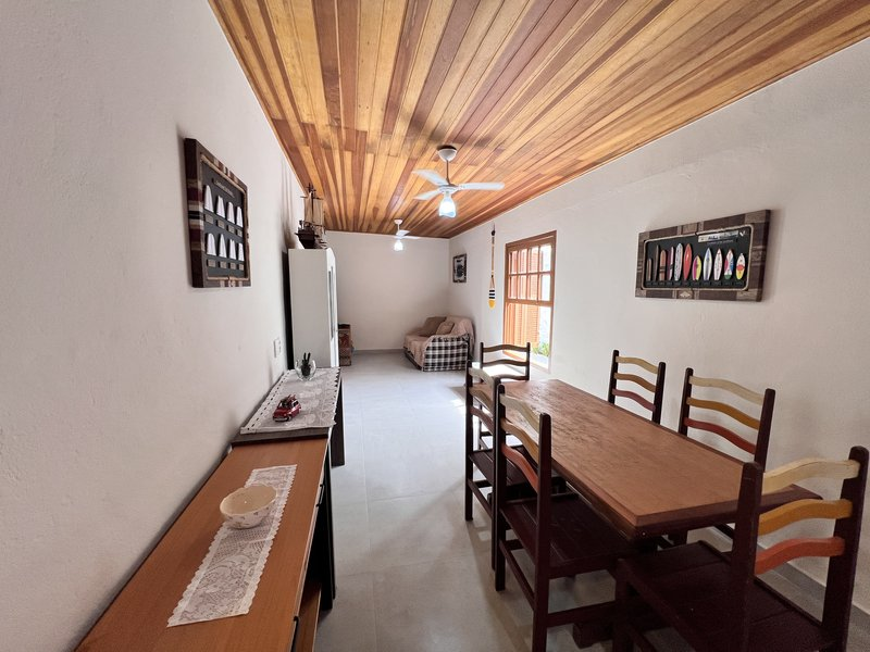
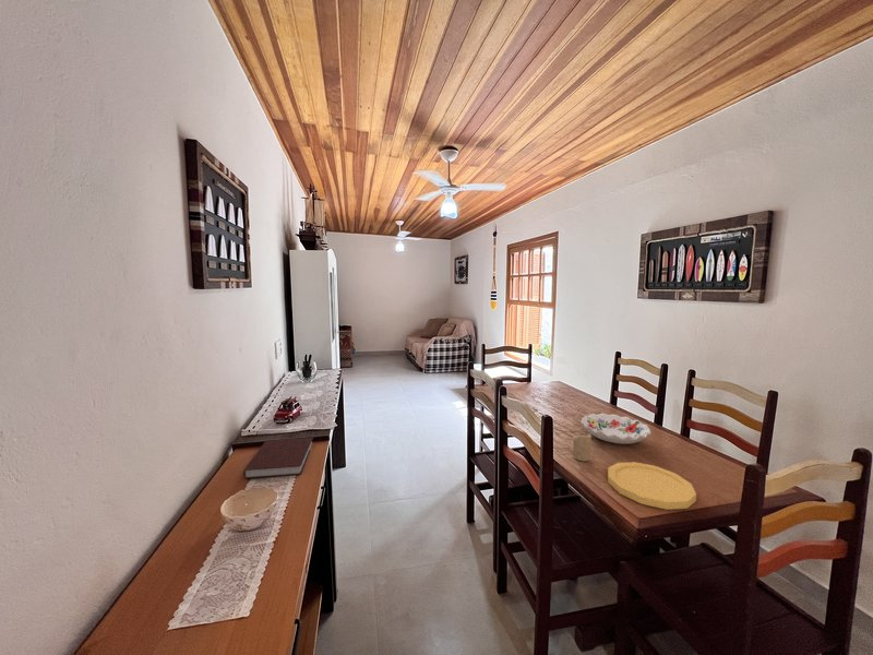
+ plate [607,461,697,511]
+ candle [572,433,593,463]
+ notebook [242,437,314,479]
+ decorative bowl [581,413,651,445]
